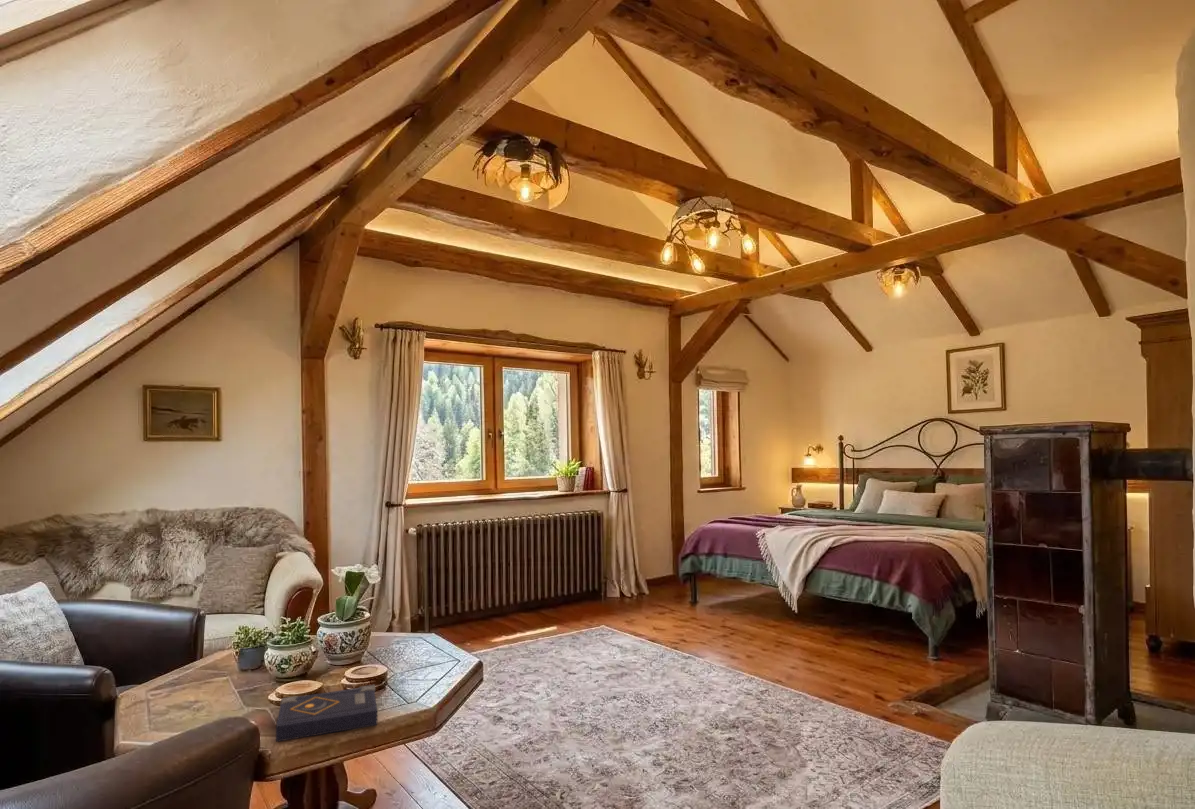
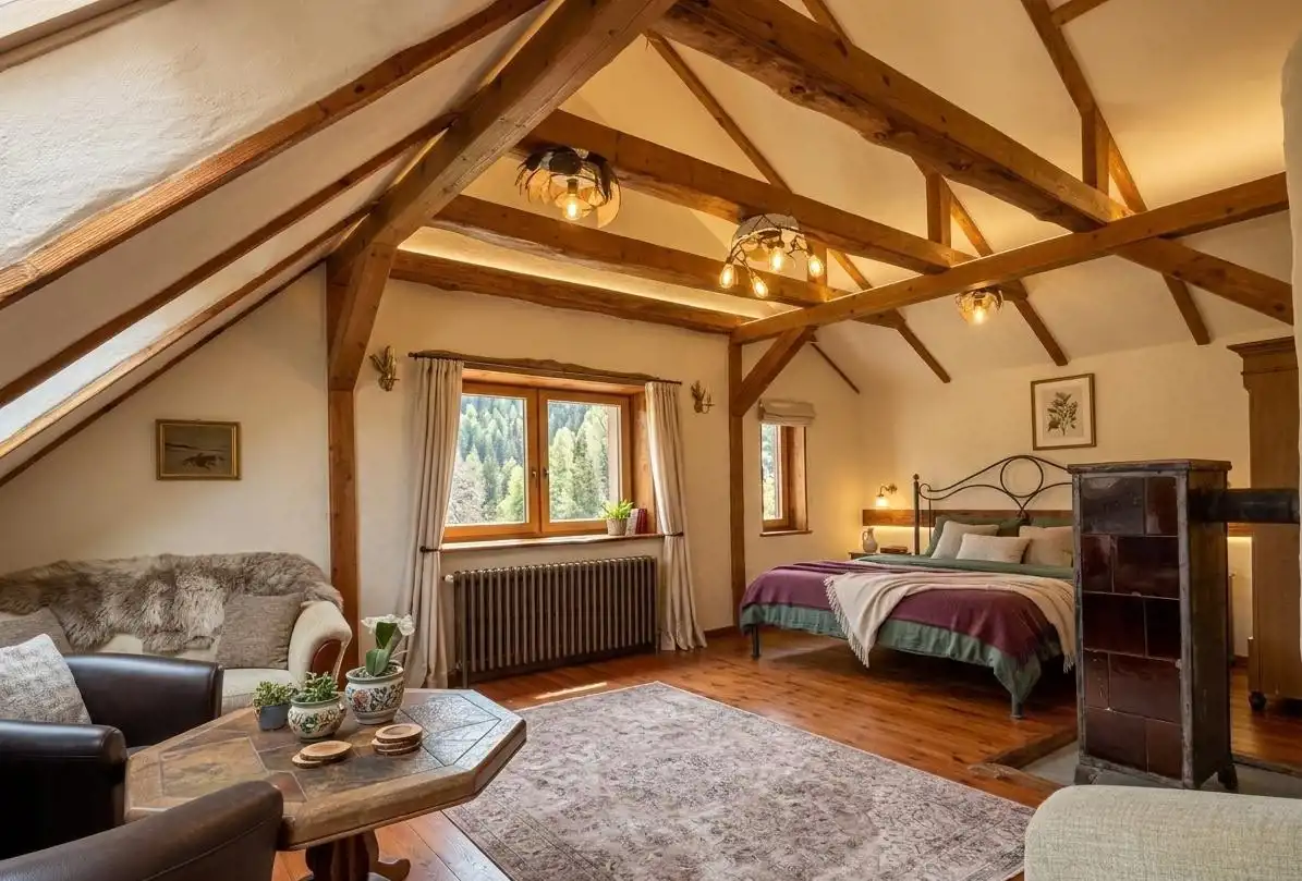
- book [275,684,378,743]
